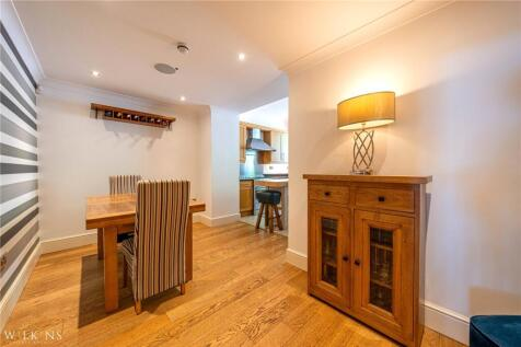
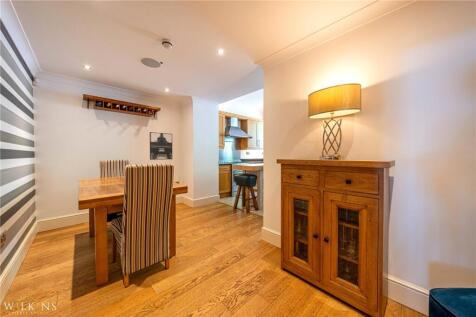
+ wall art [149,131,173,161]
